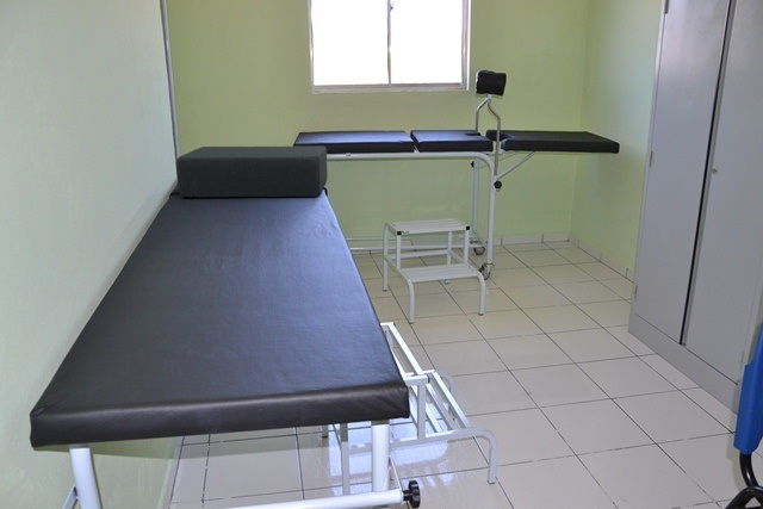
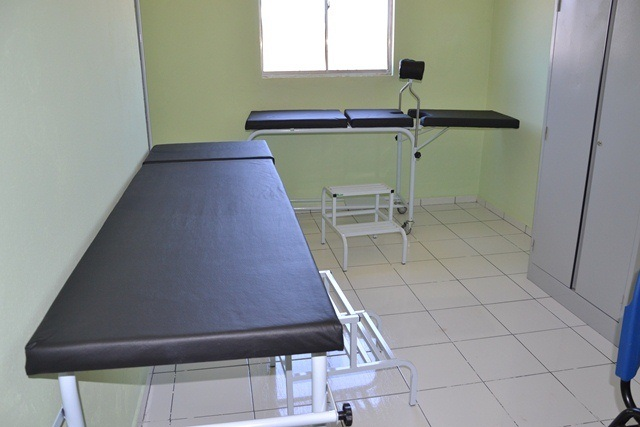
- cushion [175,145,329,198]
